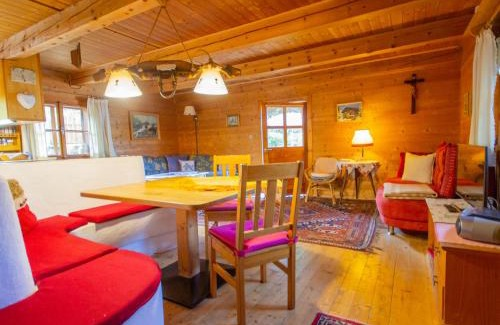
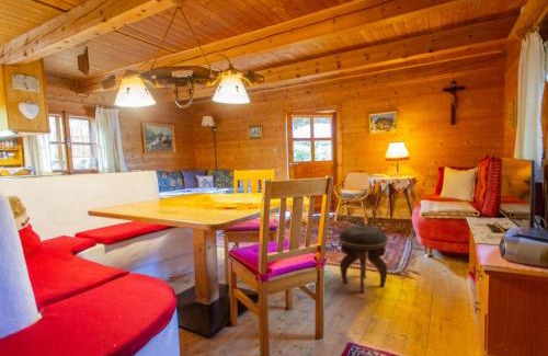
+ footstool [339,225,389,294]
